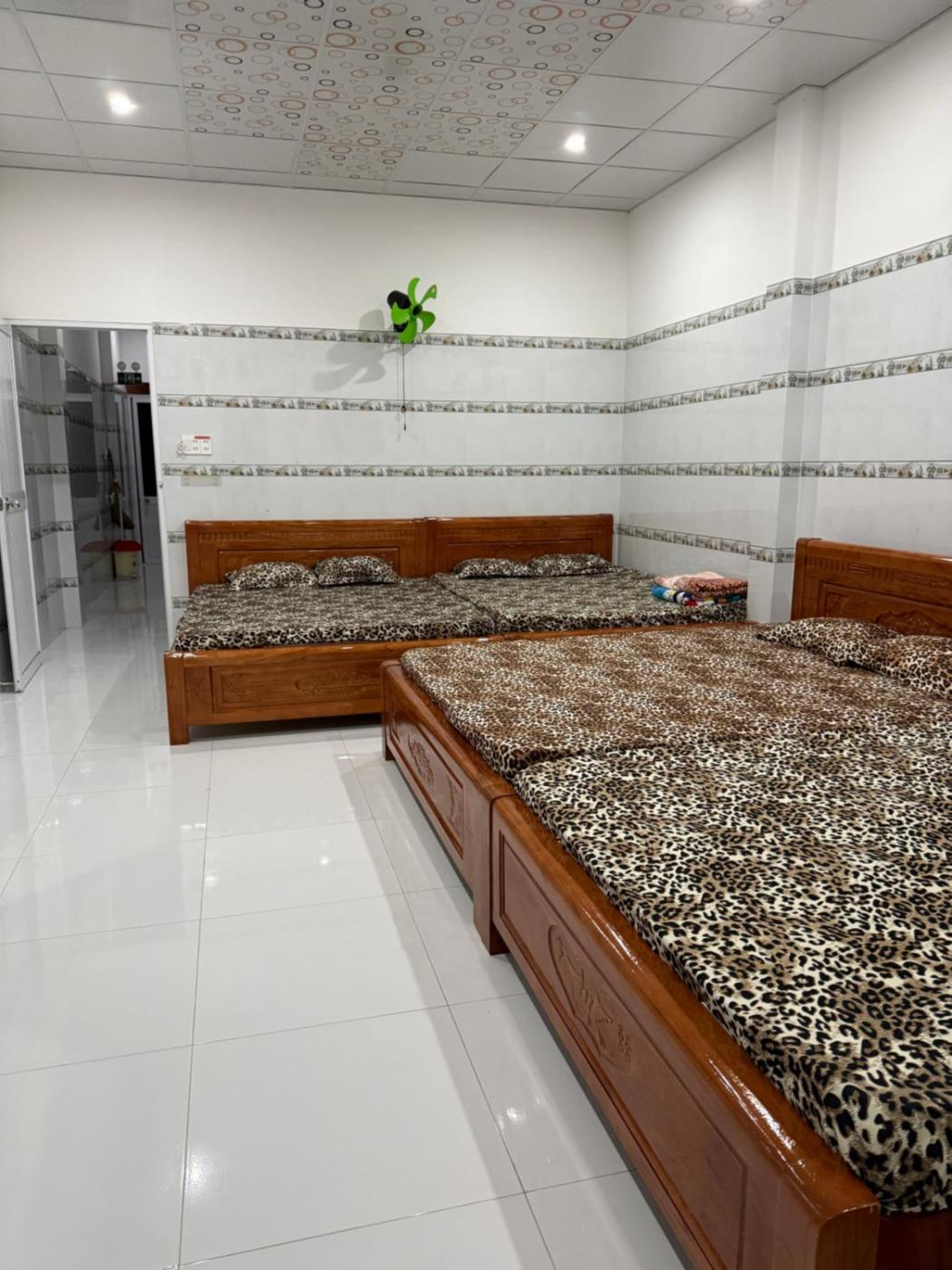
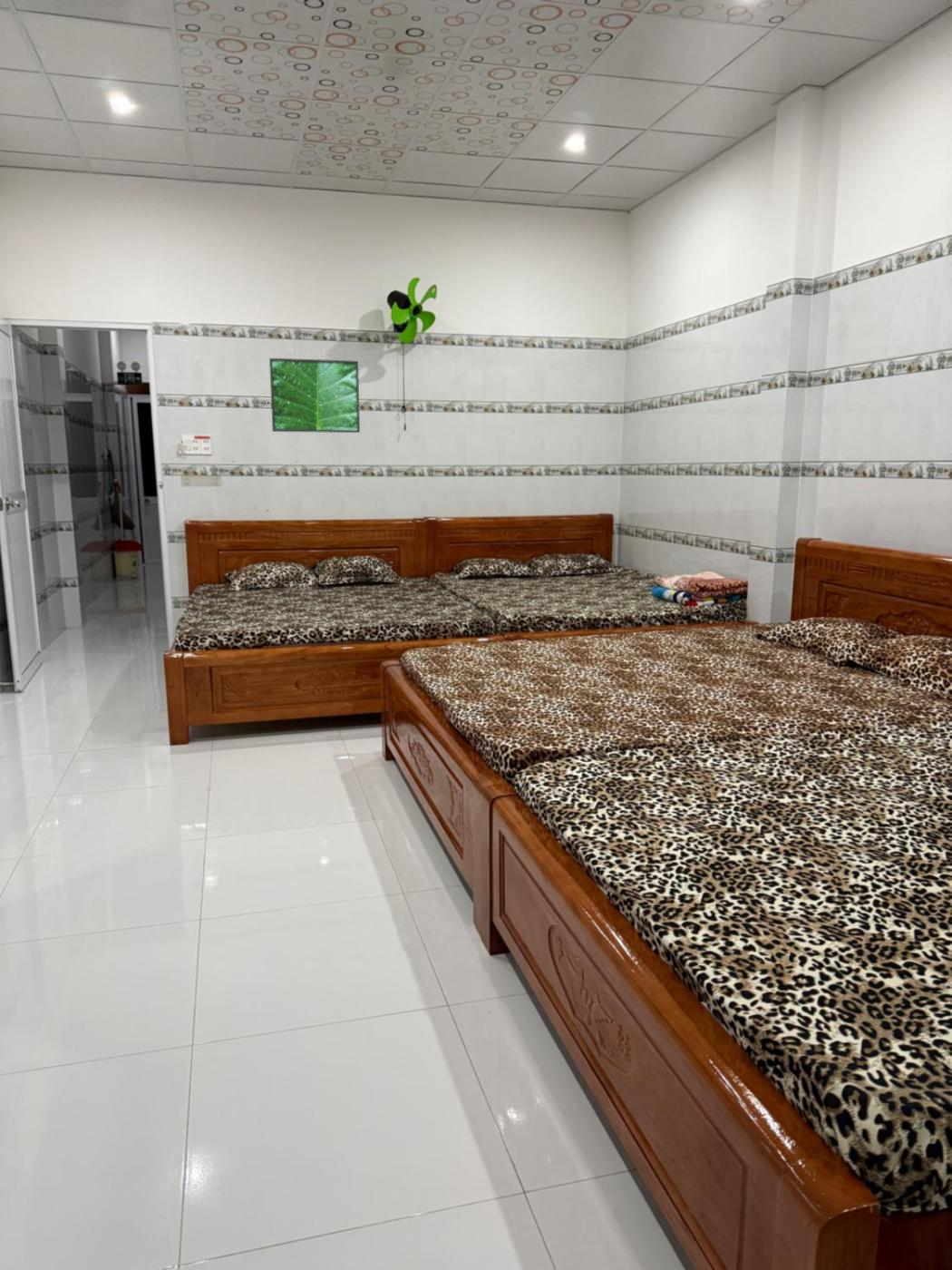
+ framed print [268,357,361,434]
